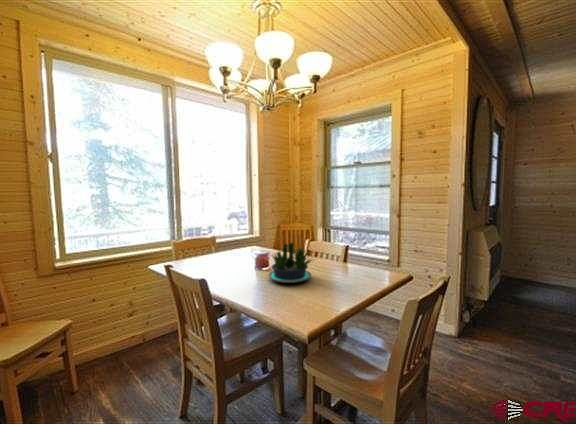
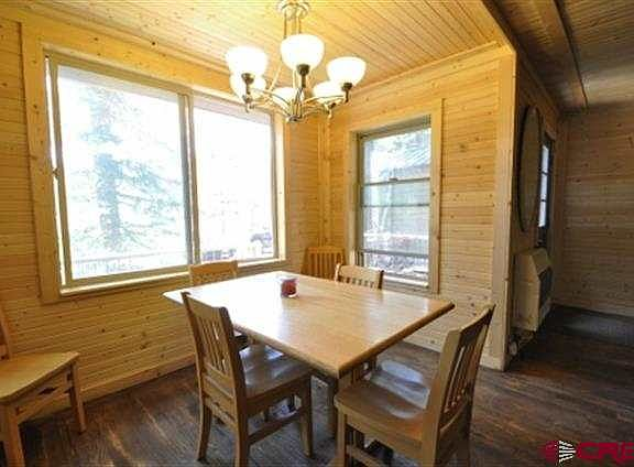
- potted plant [267,242,318,284]
